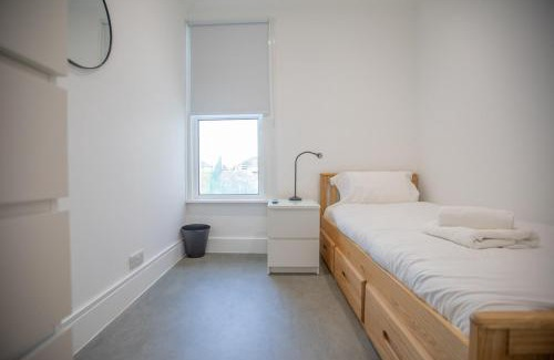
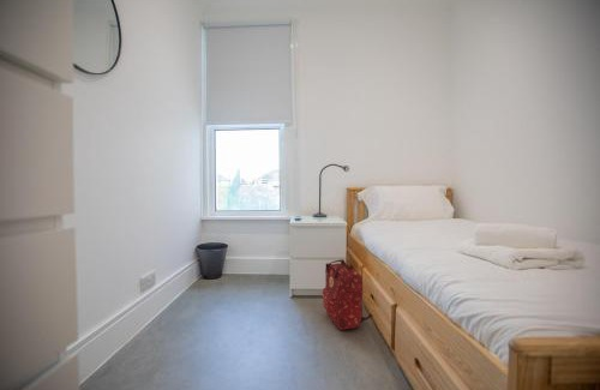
+ backpack [322,258,374,331]
